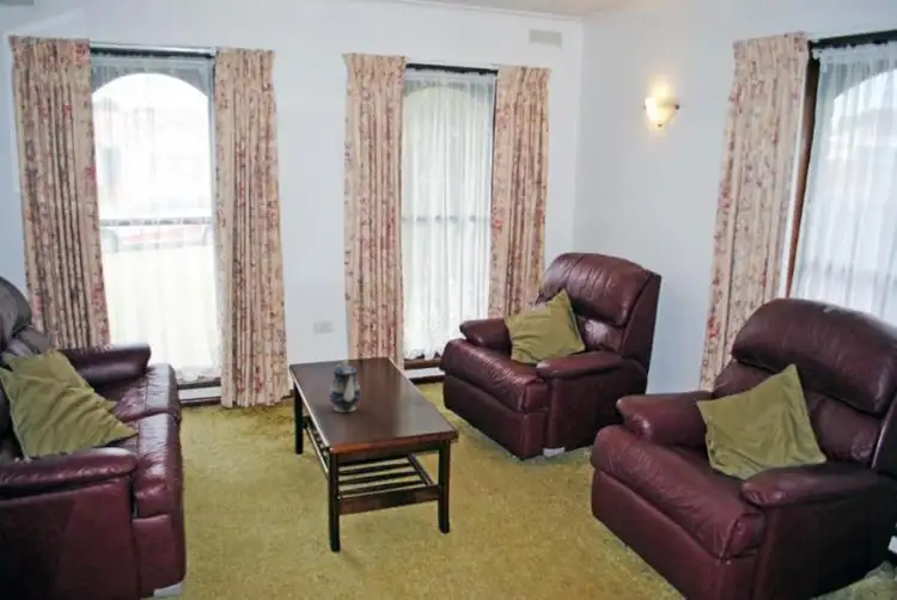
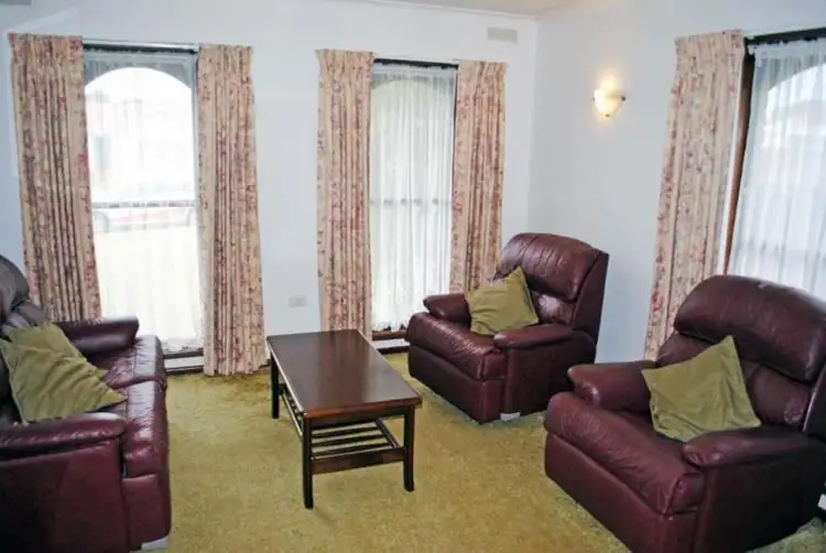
- teapot [328,359,361,414]
